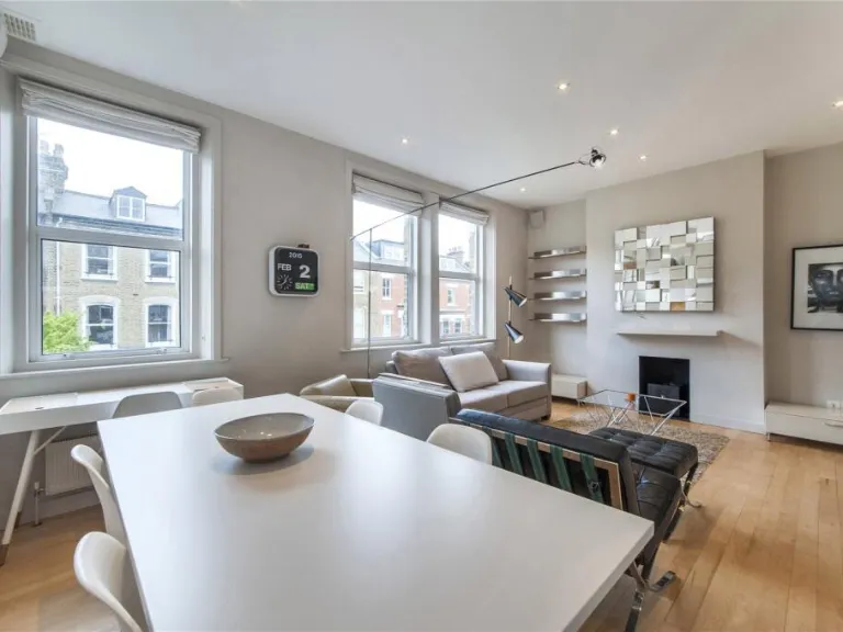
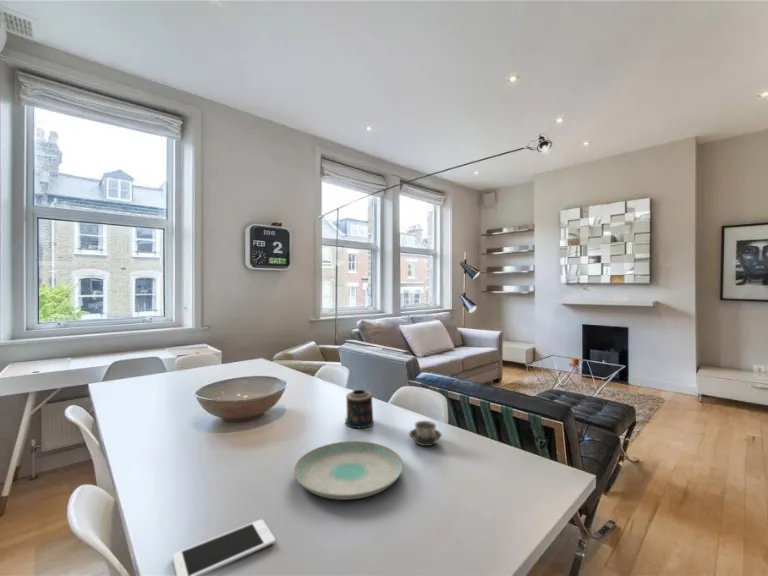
+ plate [293,440,404,501]
+ cell phone [172,518,276,576]
+ cup [408,420,443,447]
+ candle [344,389,375,429]
